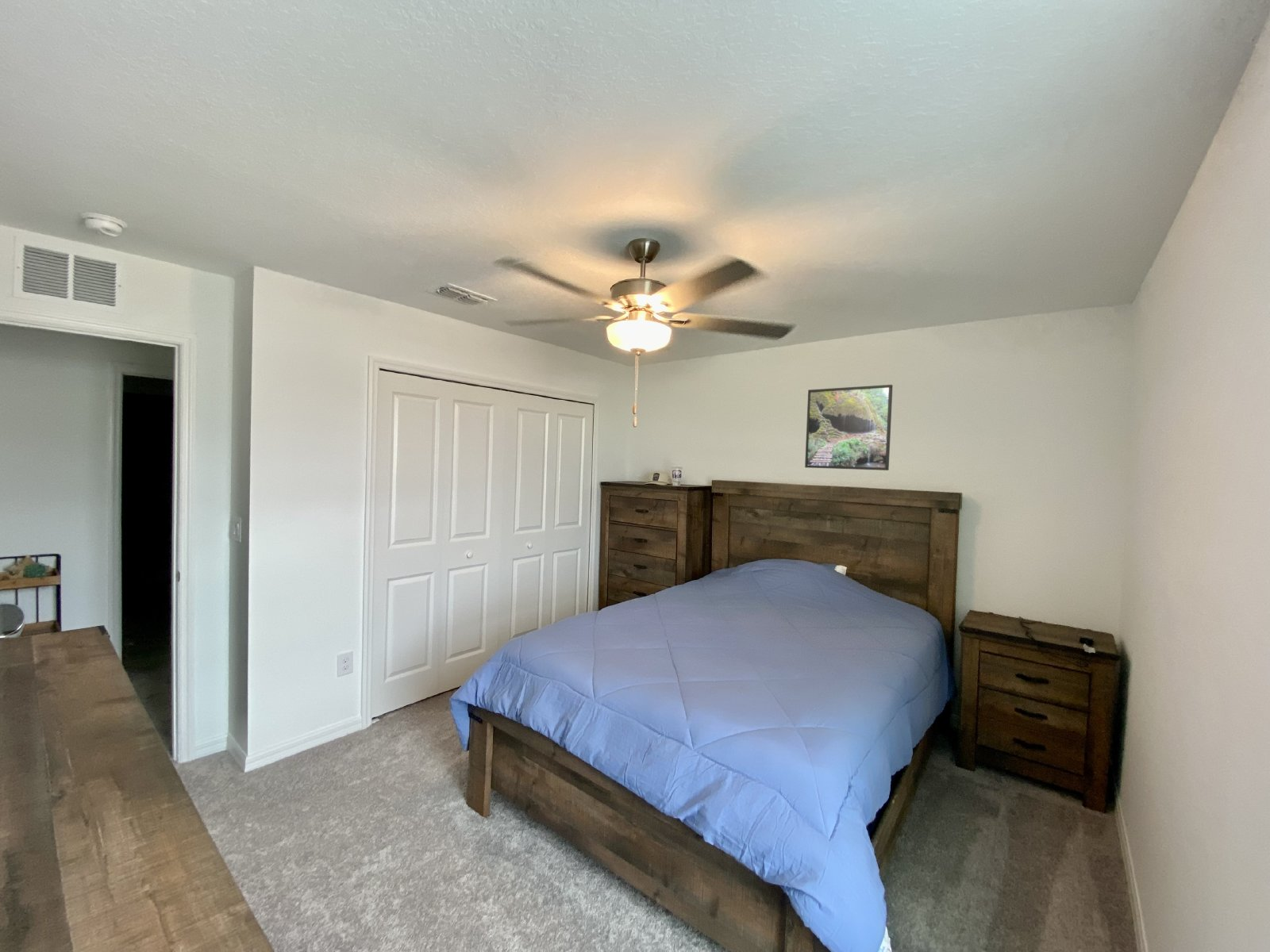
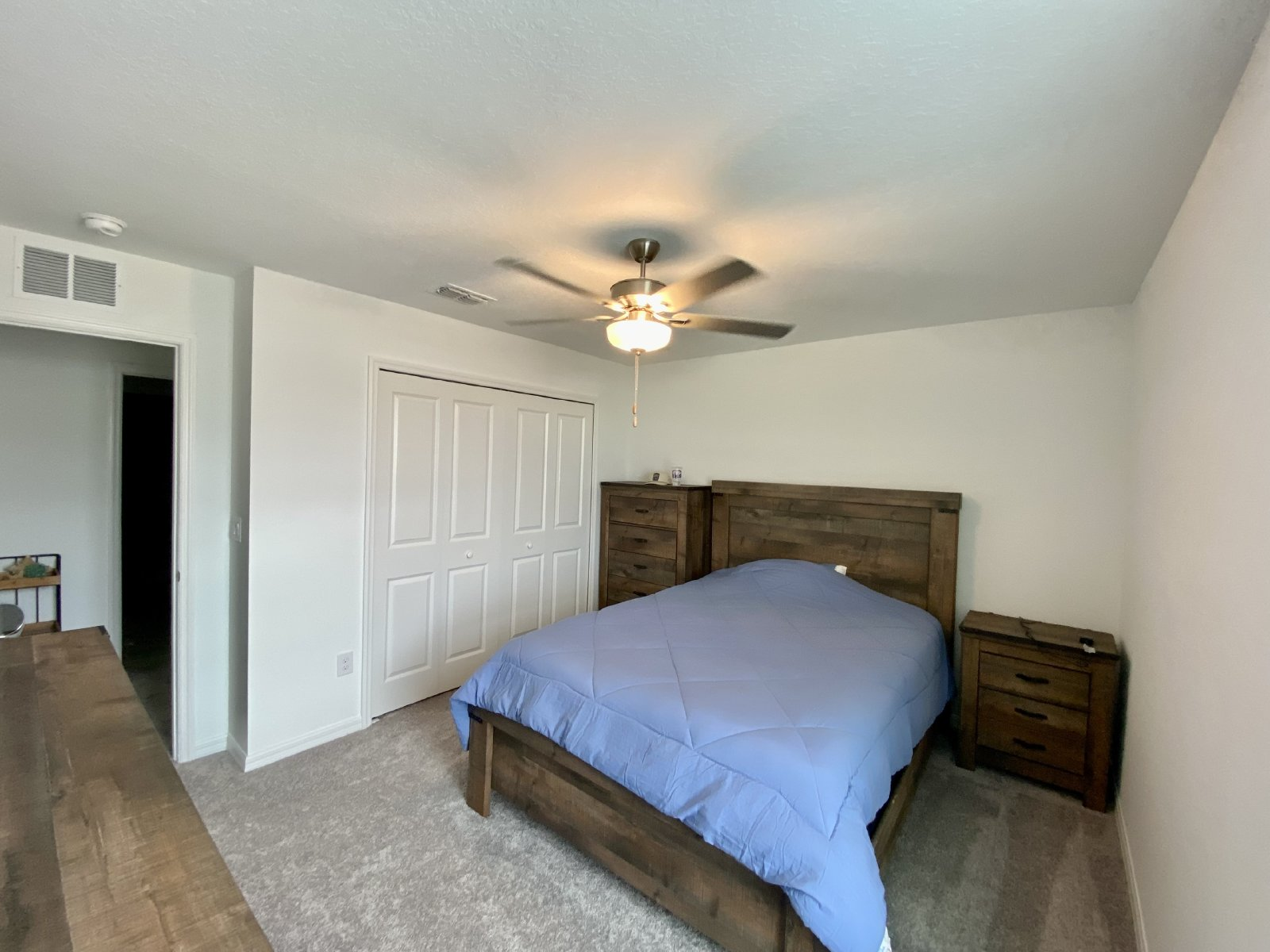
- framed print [804,384,894,471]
